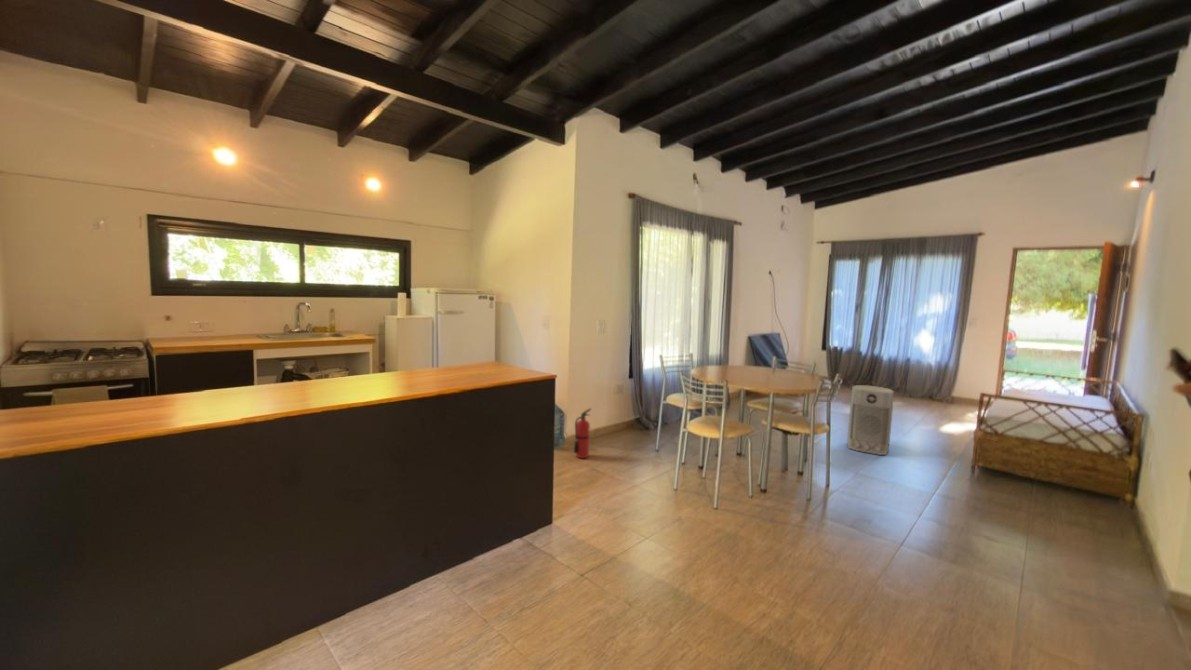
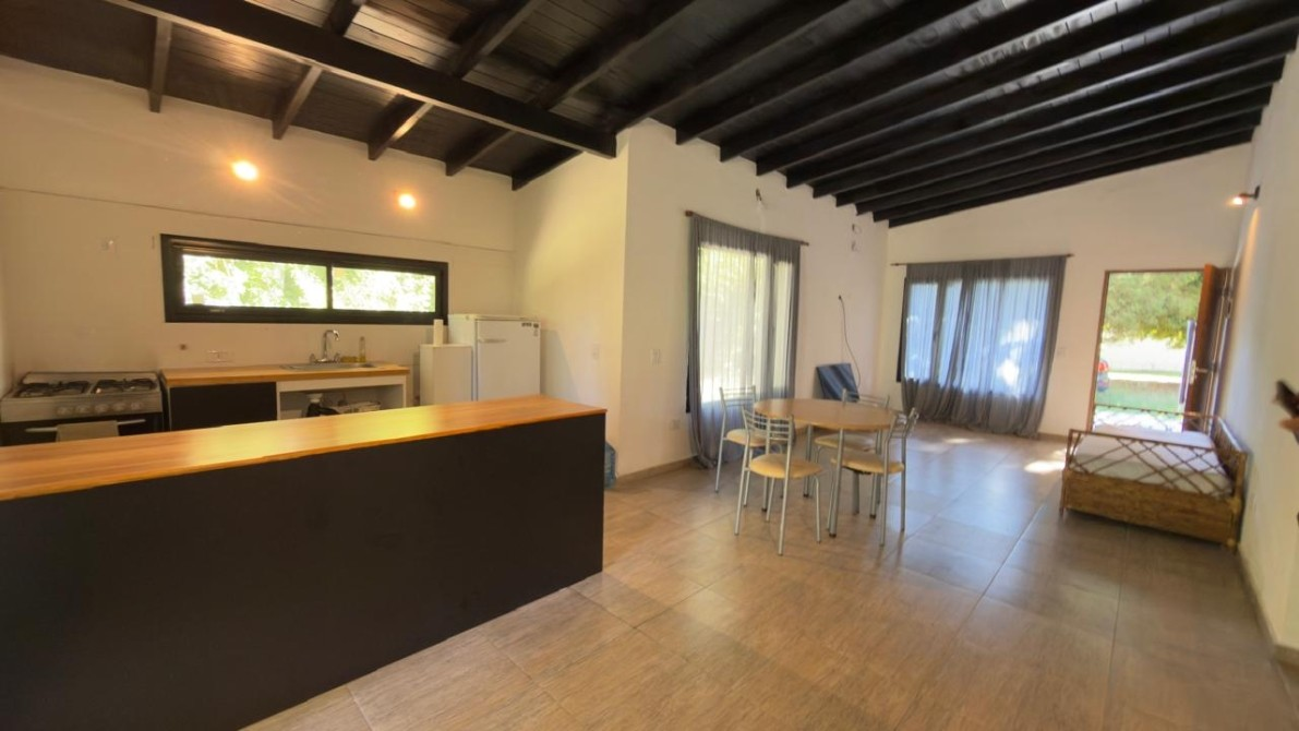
- fire extinguisher [573,407,592,459]
- air purifier [846,384,895,456]
